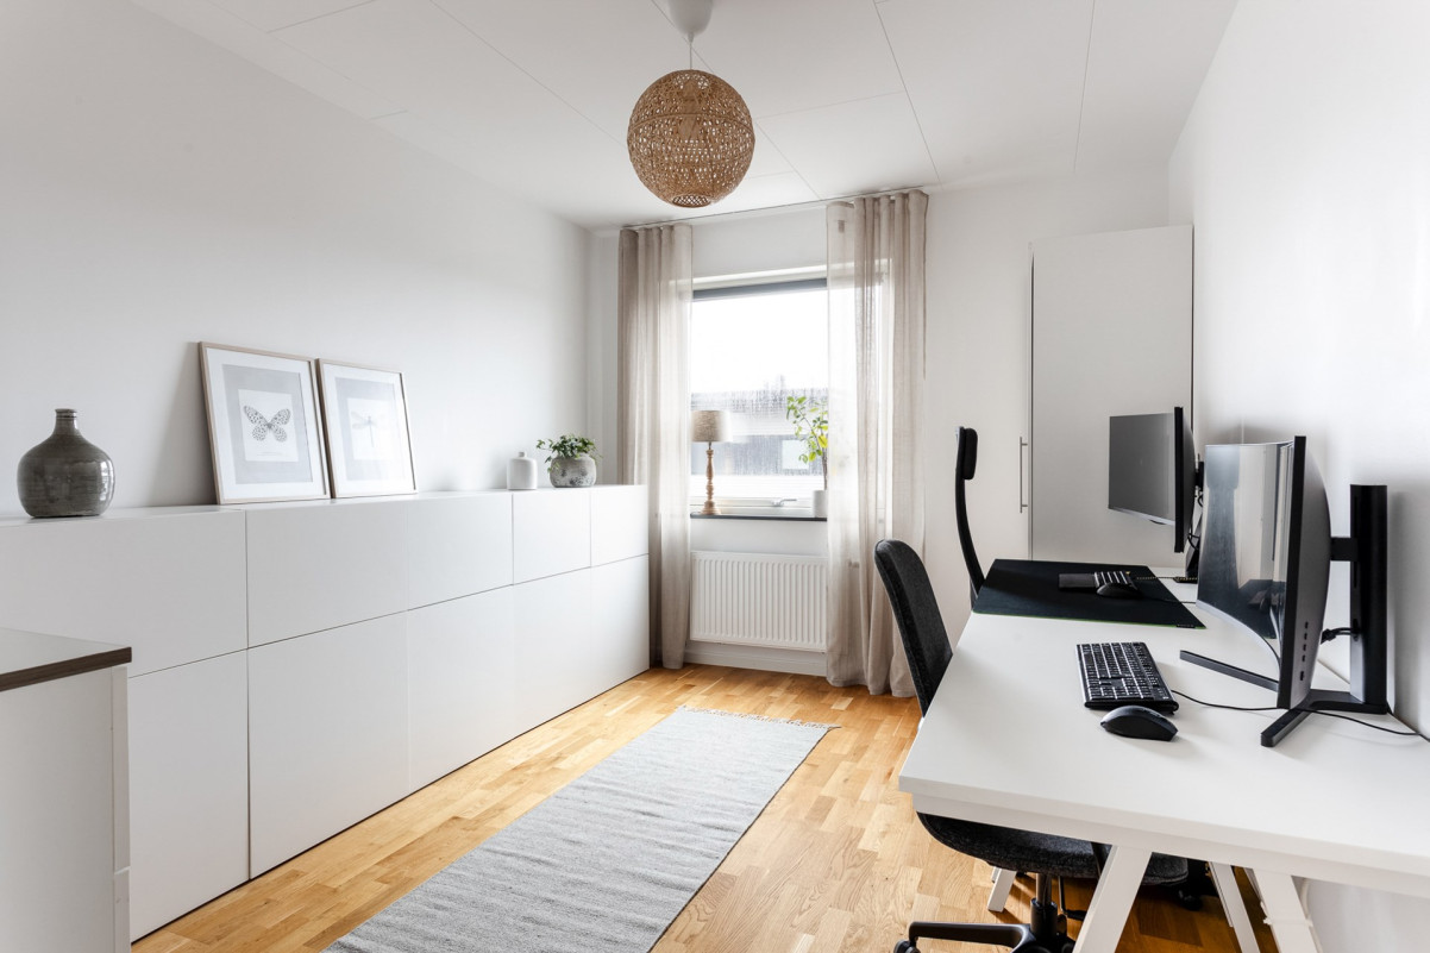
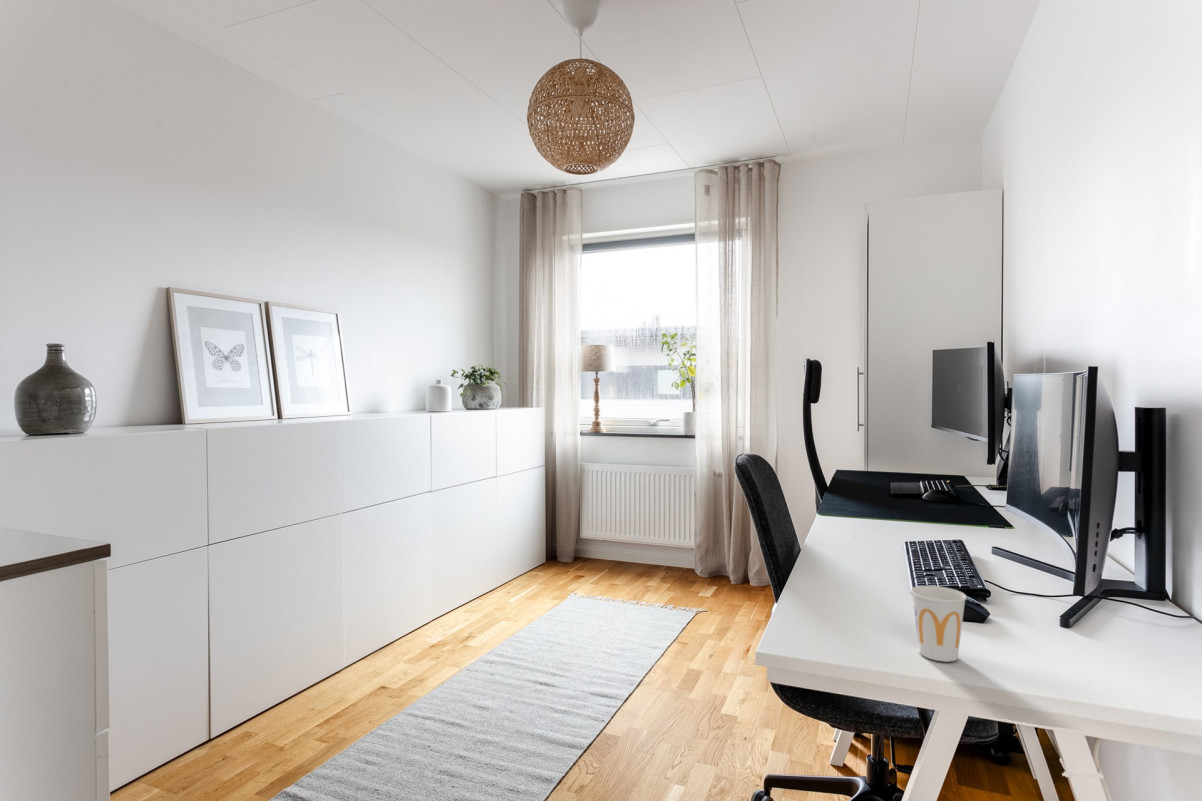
+ cup [910,585,968,663]
